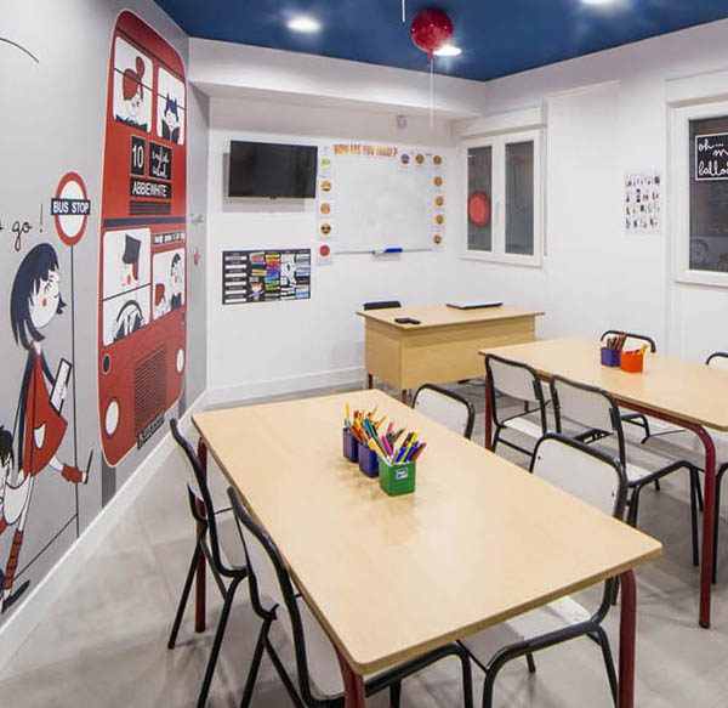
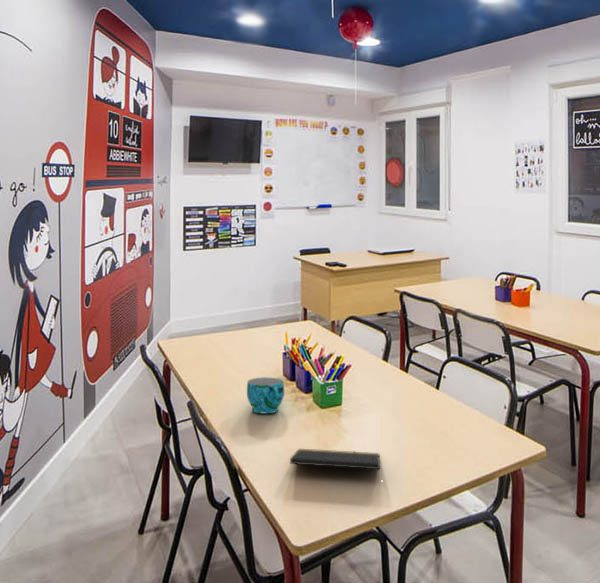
+ cup [246,376,285,414]
+ notepad [289,448,383,479]
